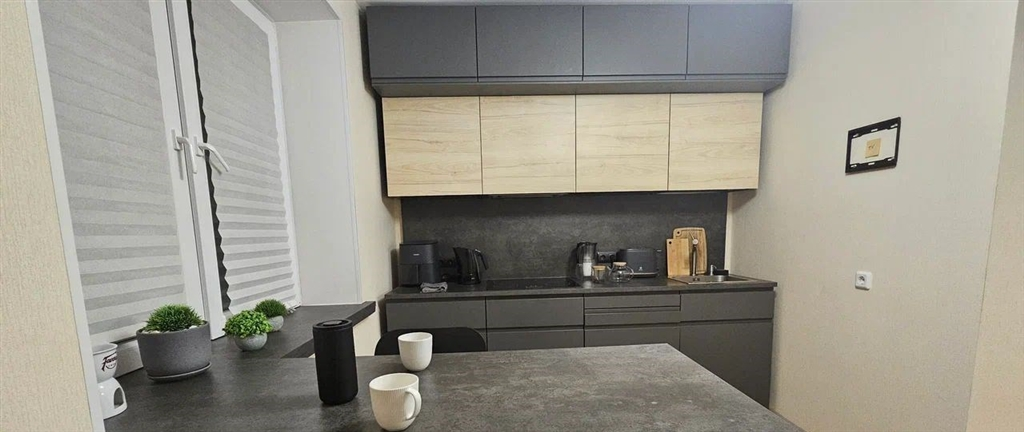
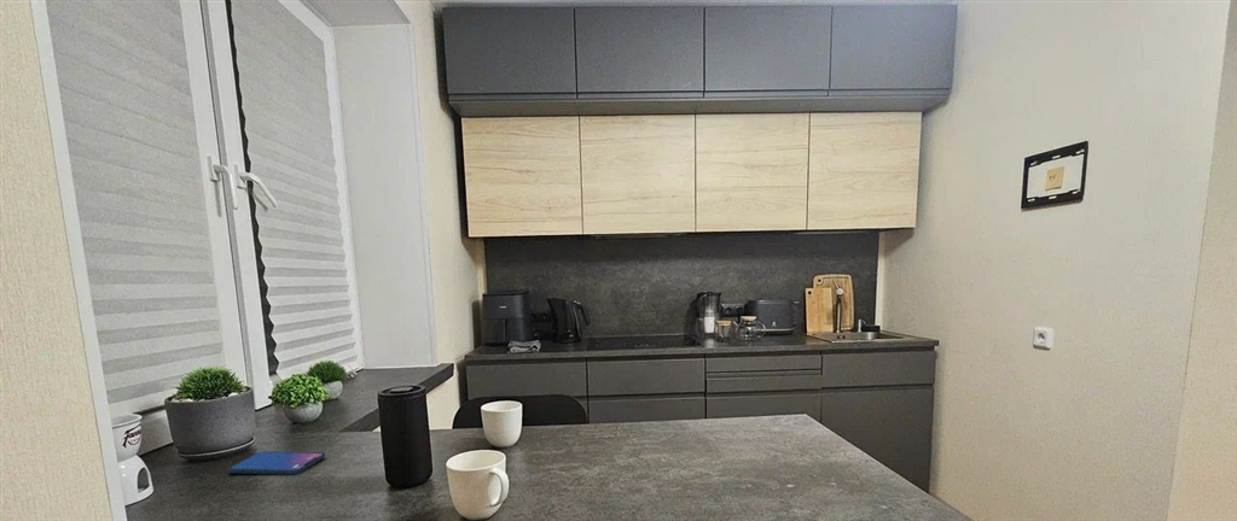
+ smartphone [227,450,326,476]
